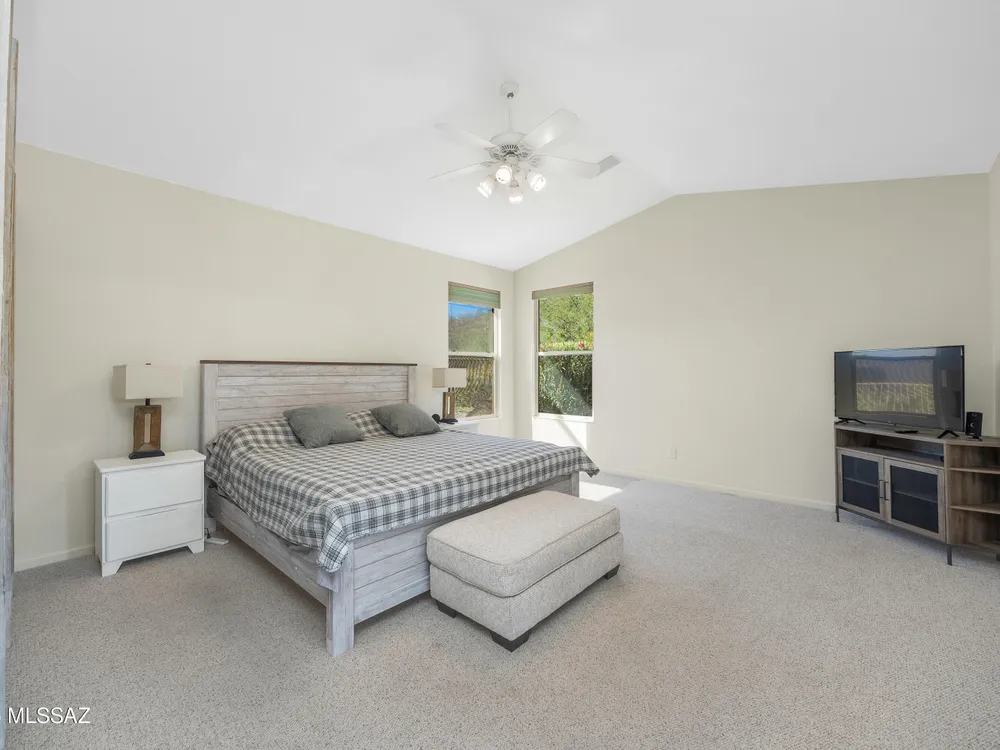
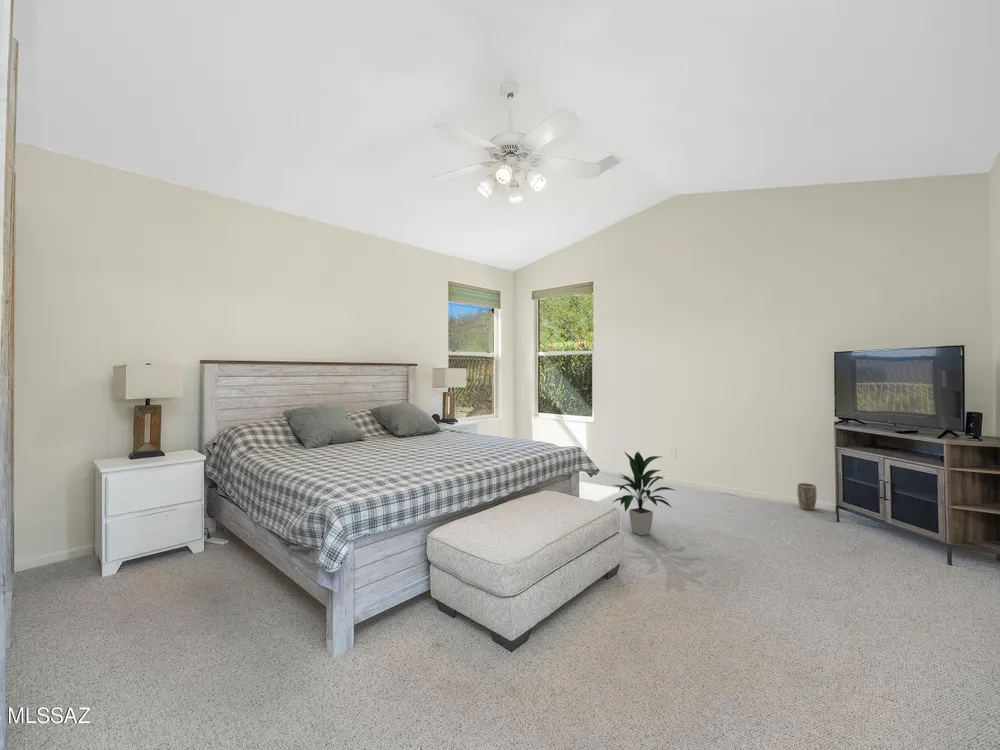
+ plant pot [796,482,818,511]
+ indoor plant [611,451,678,536]
